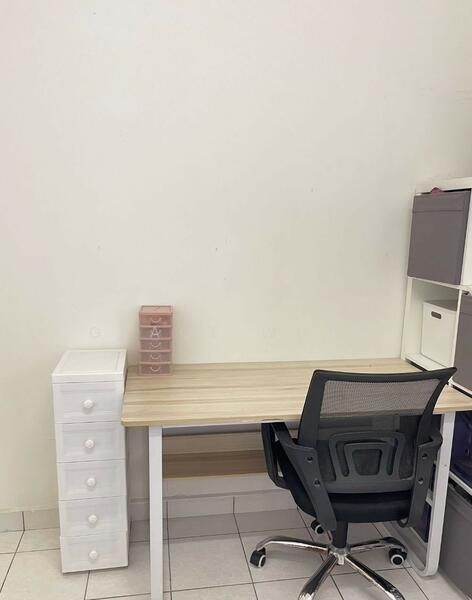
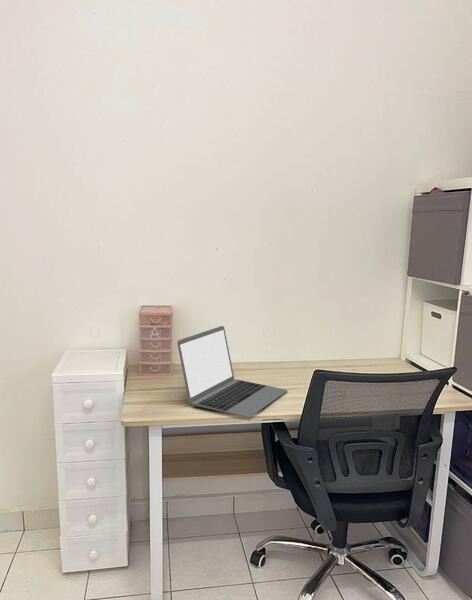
+ laptop [176,325,288,418]
